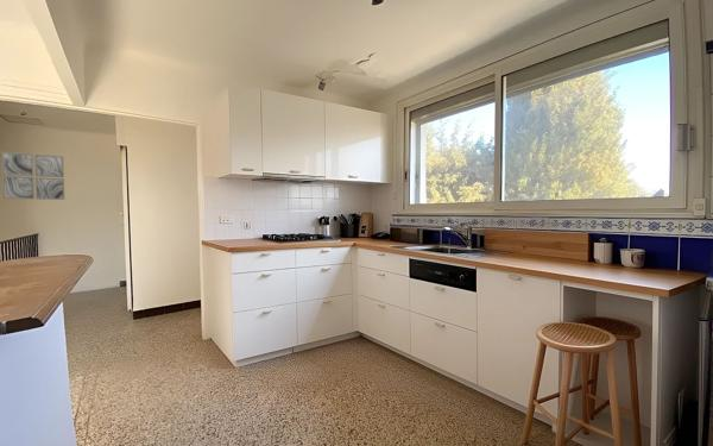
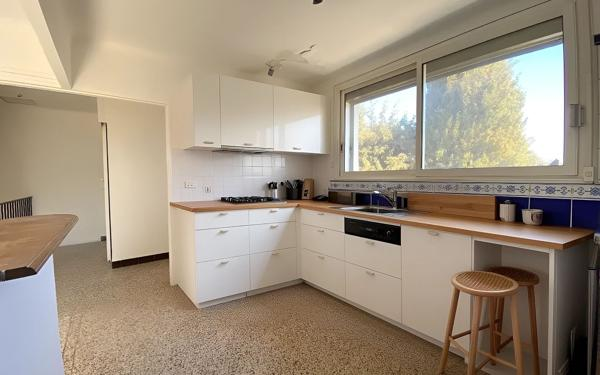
- wall art [0,151,65,201]
